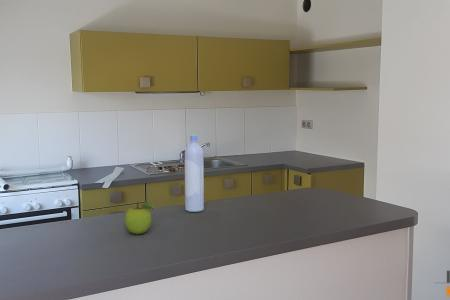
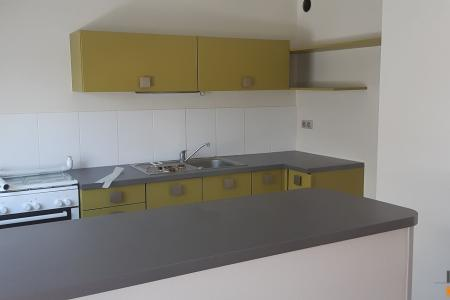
- bottle [184,134,205,213]
- fruit [124,201,156,235]
